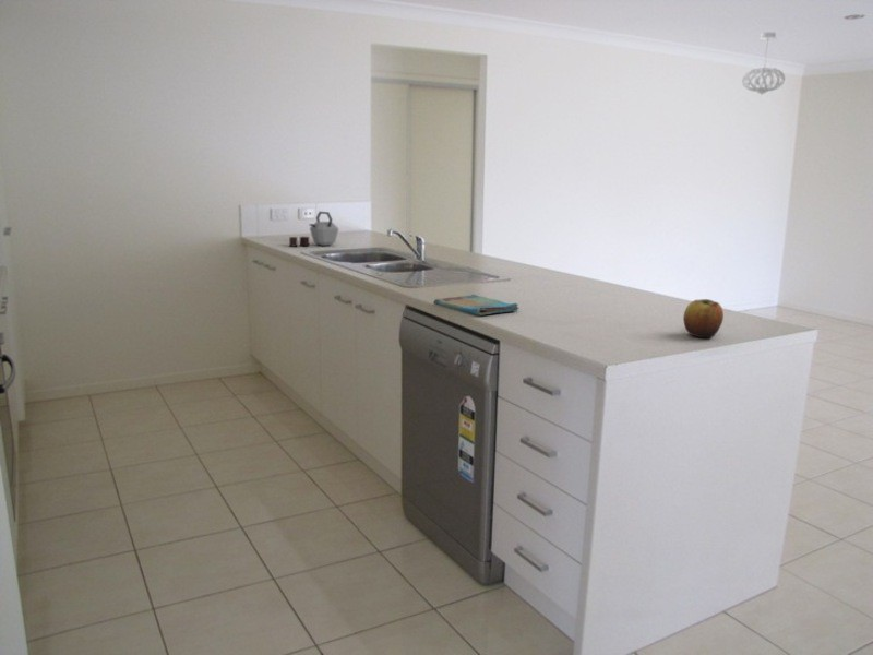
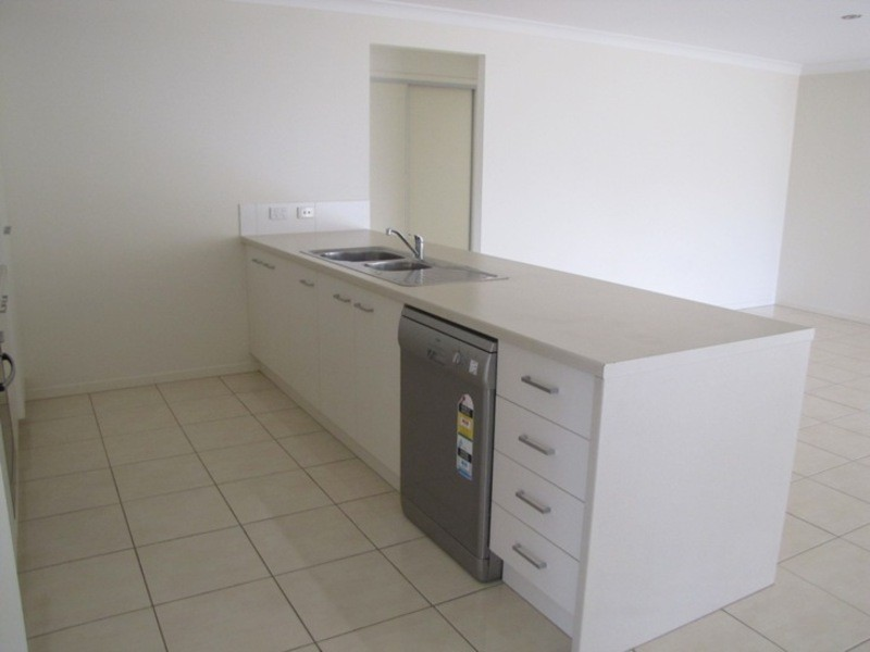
- pendant light [741,31,786,96]
- kettle [288,211,340,248]
- dish towel [432,294,521,317]
- apple [682,298,725,338]
